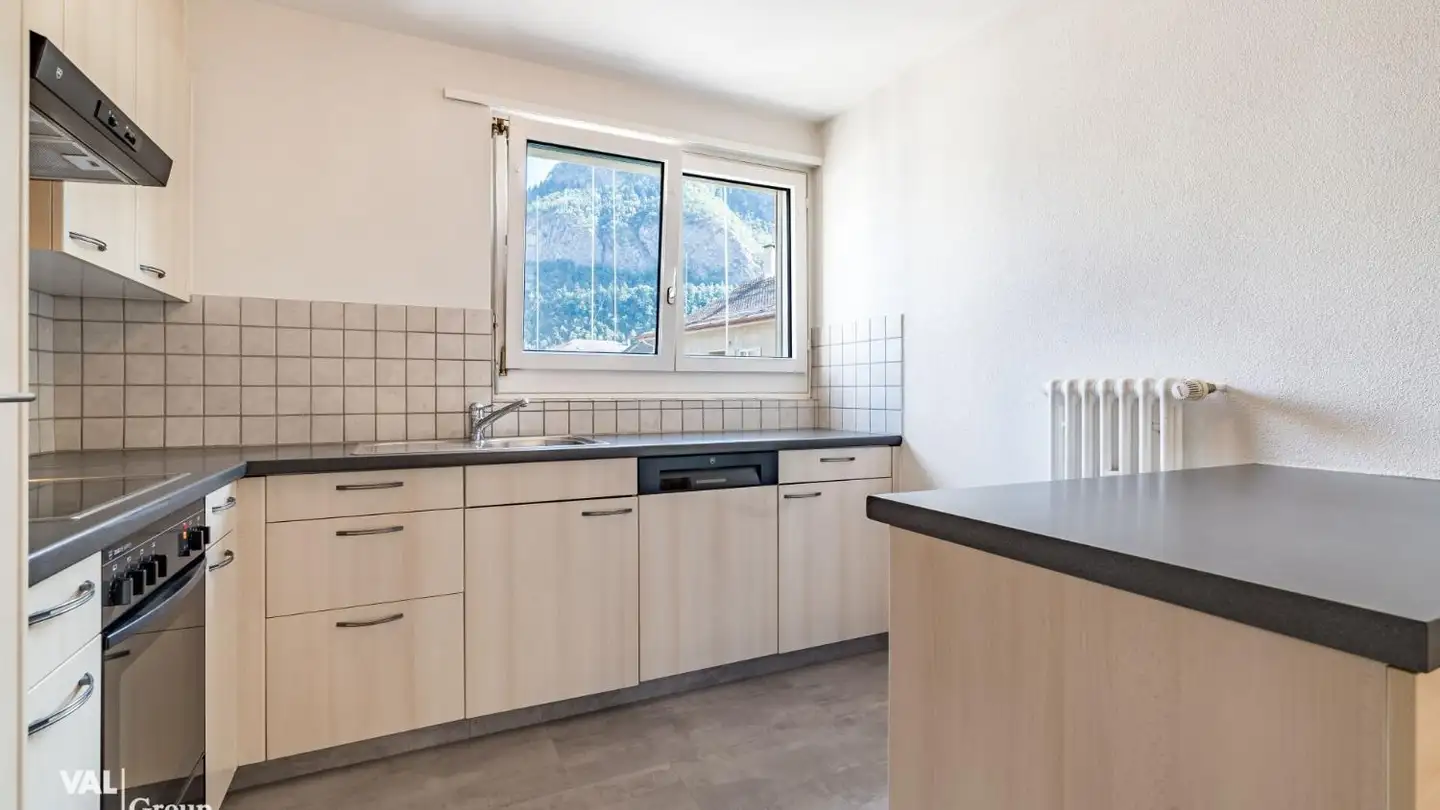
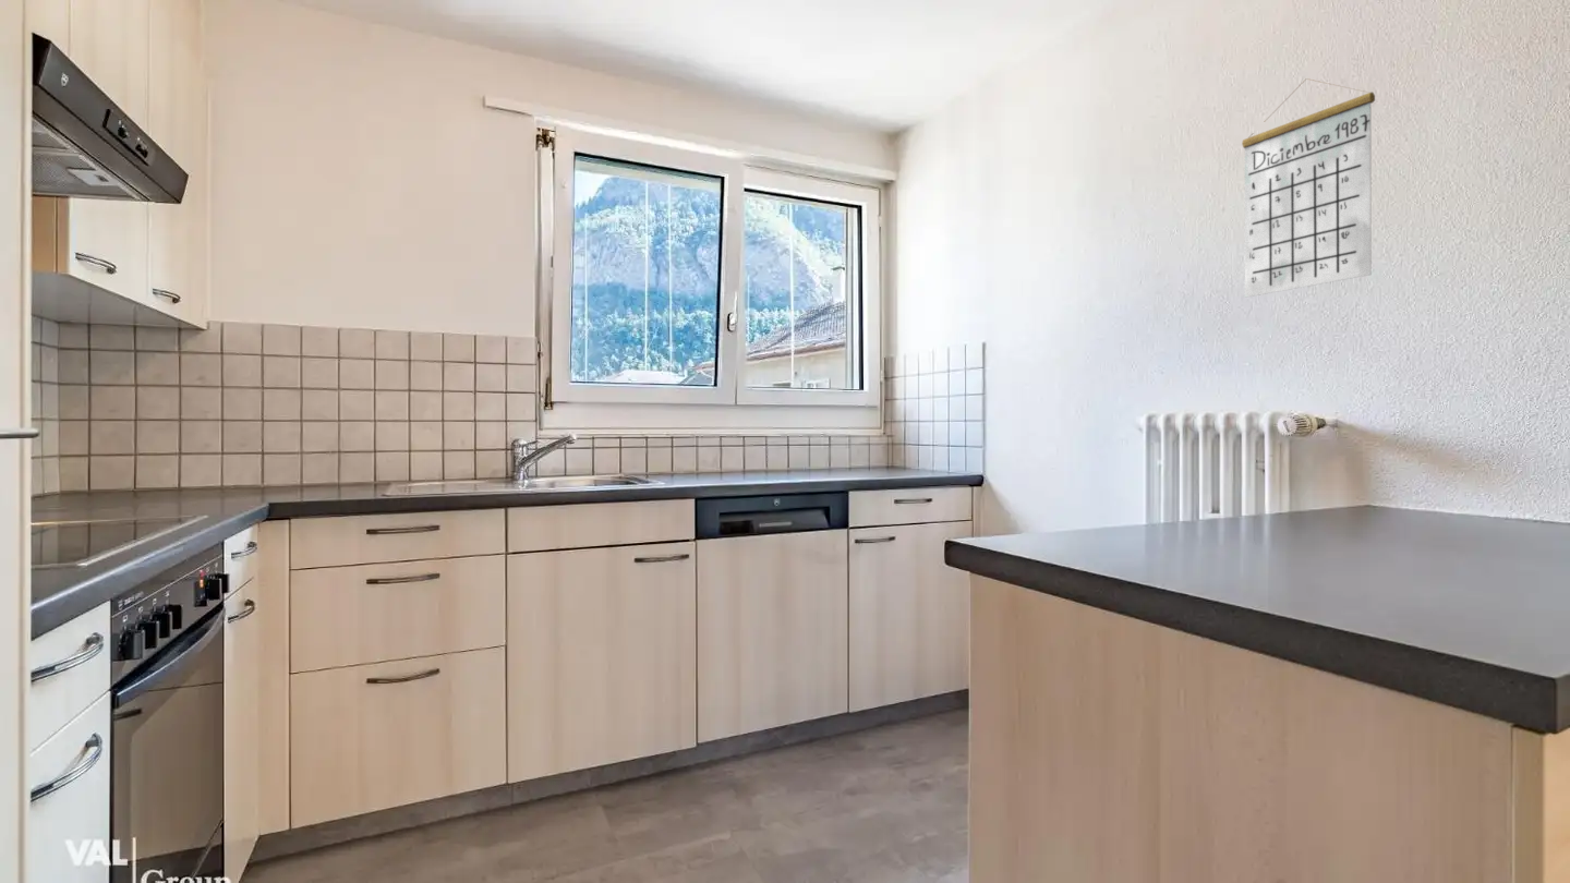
+ calendar [1241,77,1376,299]
